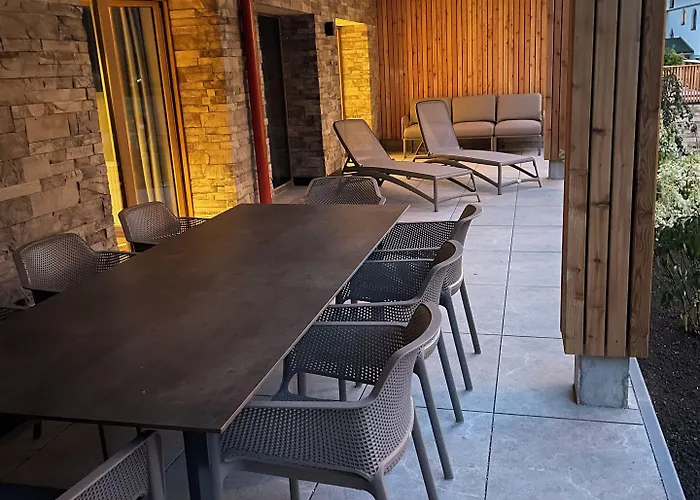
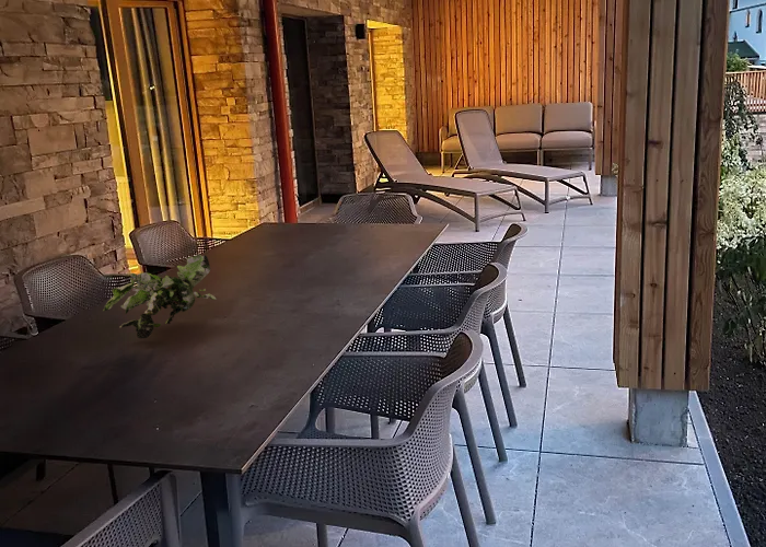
+ plant [102,254,218,339]
